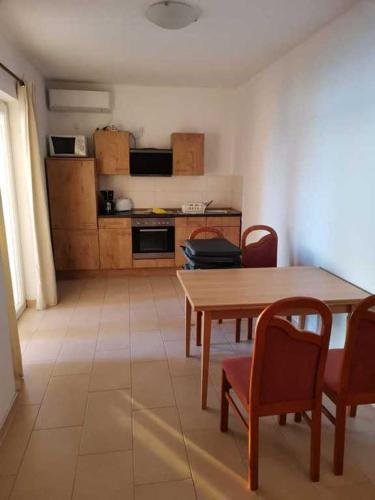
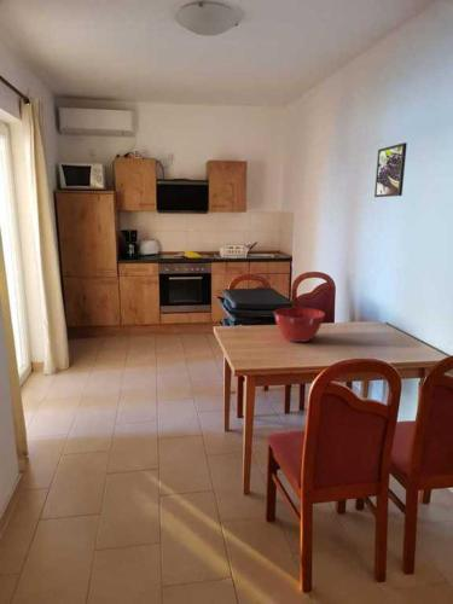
+ mixing bowl [273,307,326,343]
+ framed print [373,141,408,198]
